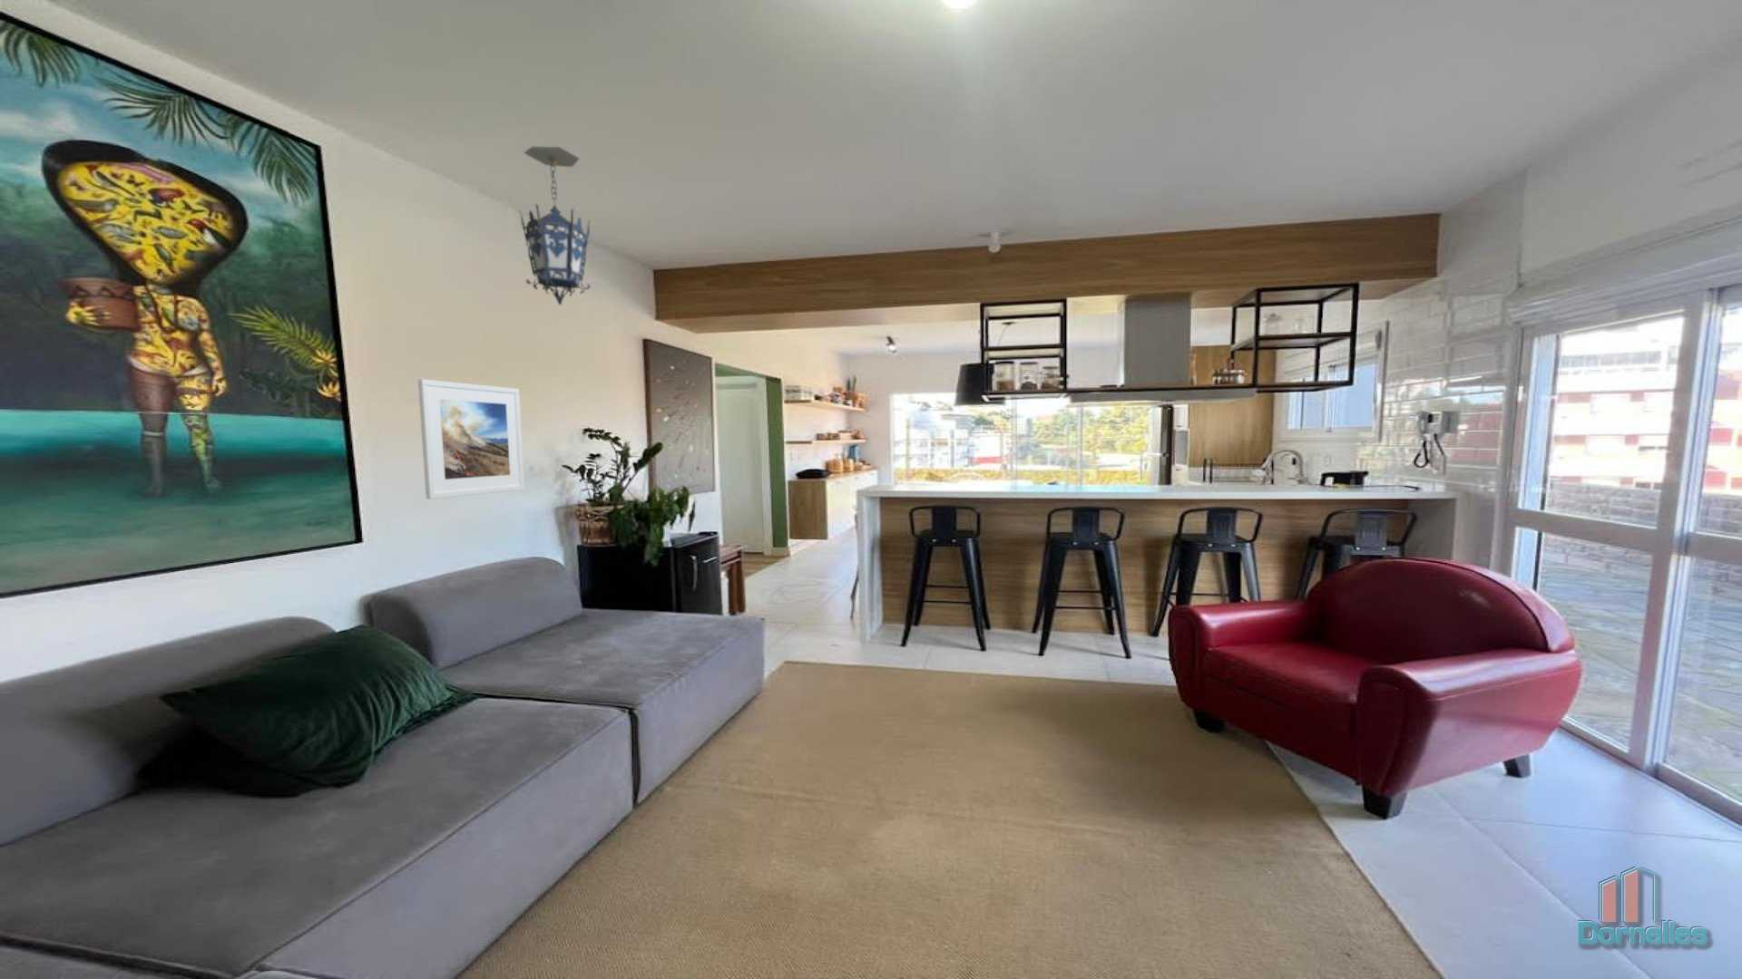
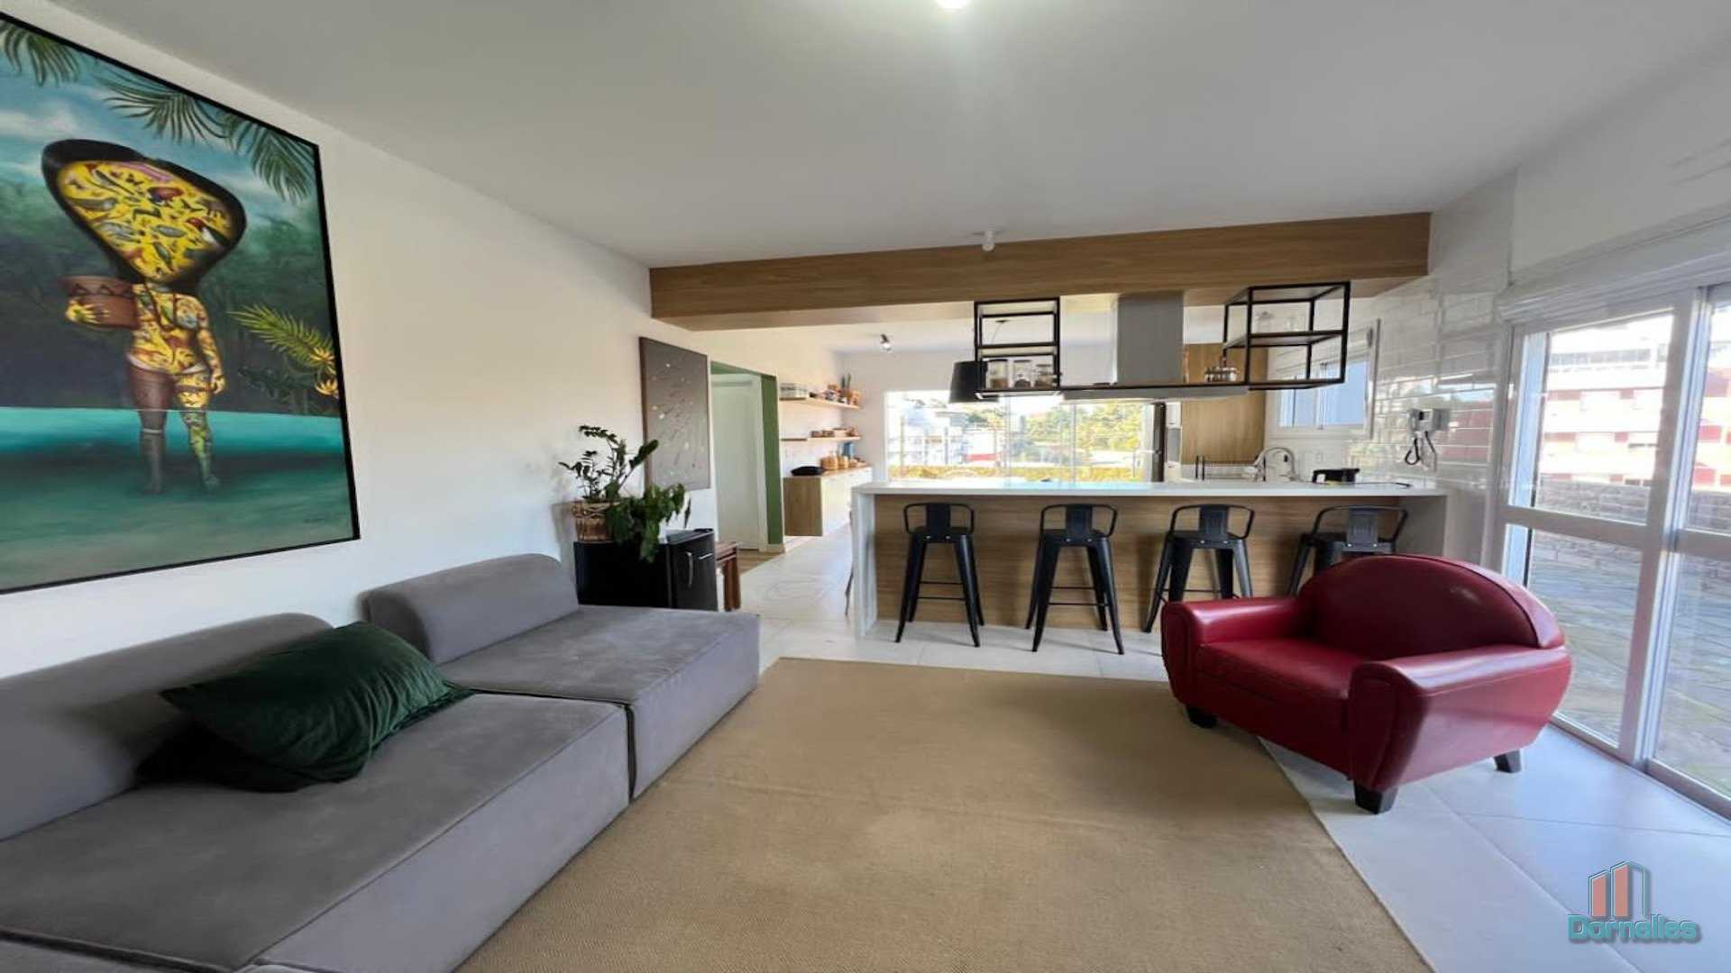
- hanging lantern [518,146,591,306]
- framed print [418,378,525,501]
